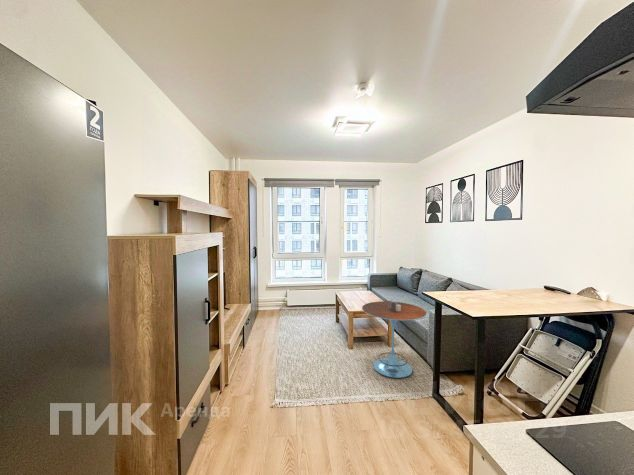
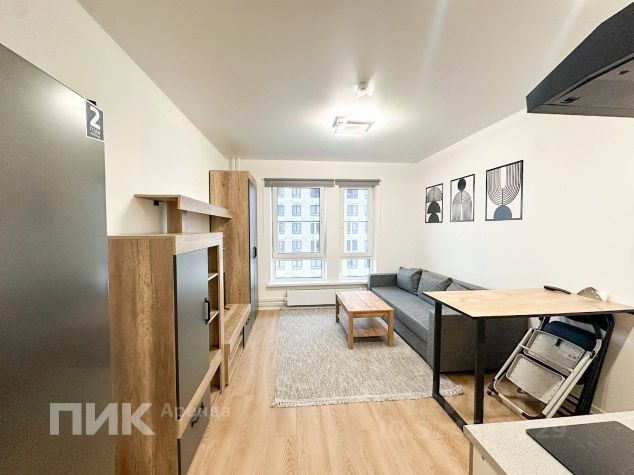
- side table [361,300,427,379]
